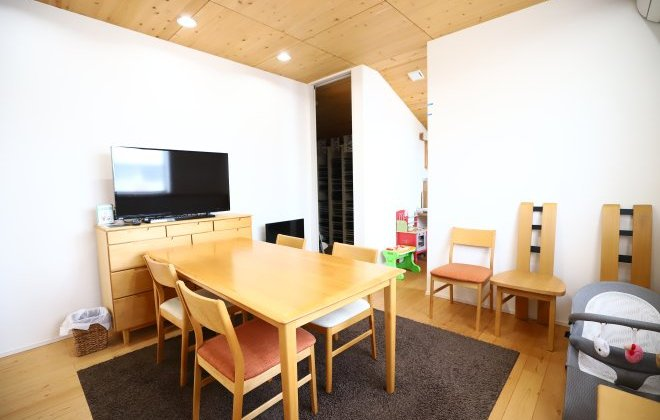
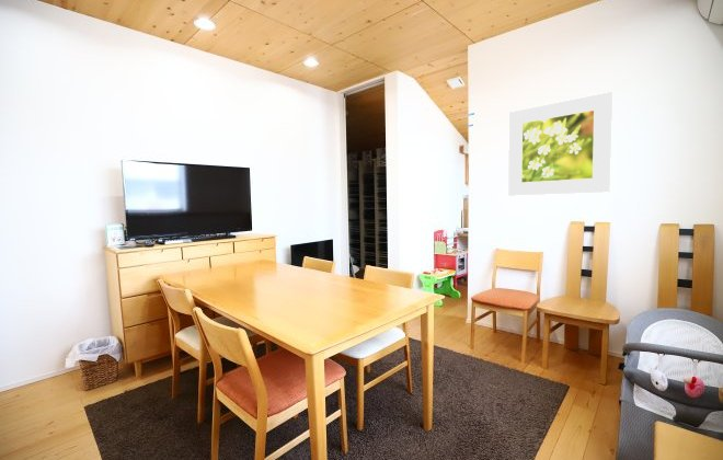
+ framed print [507,91,613,197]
